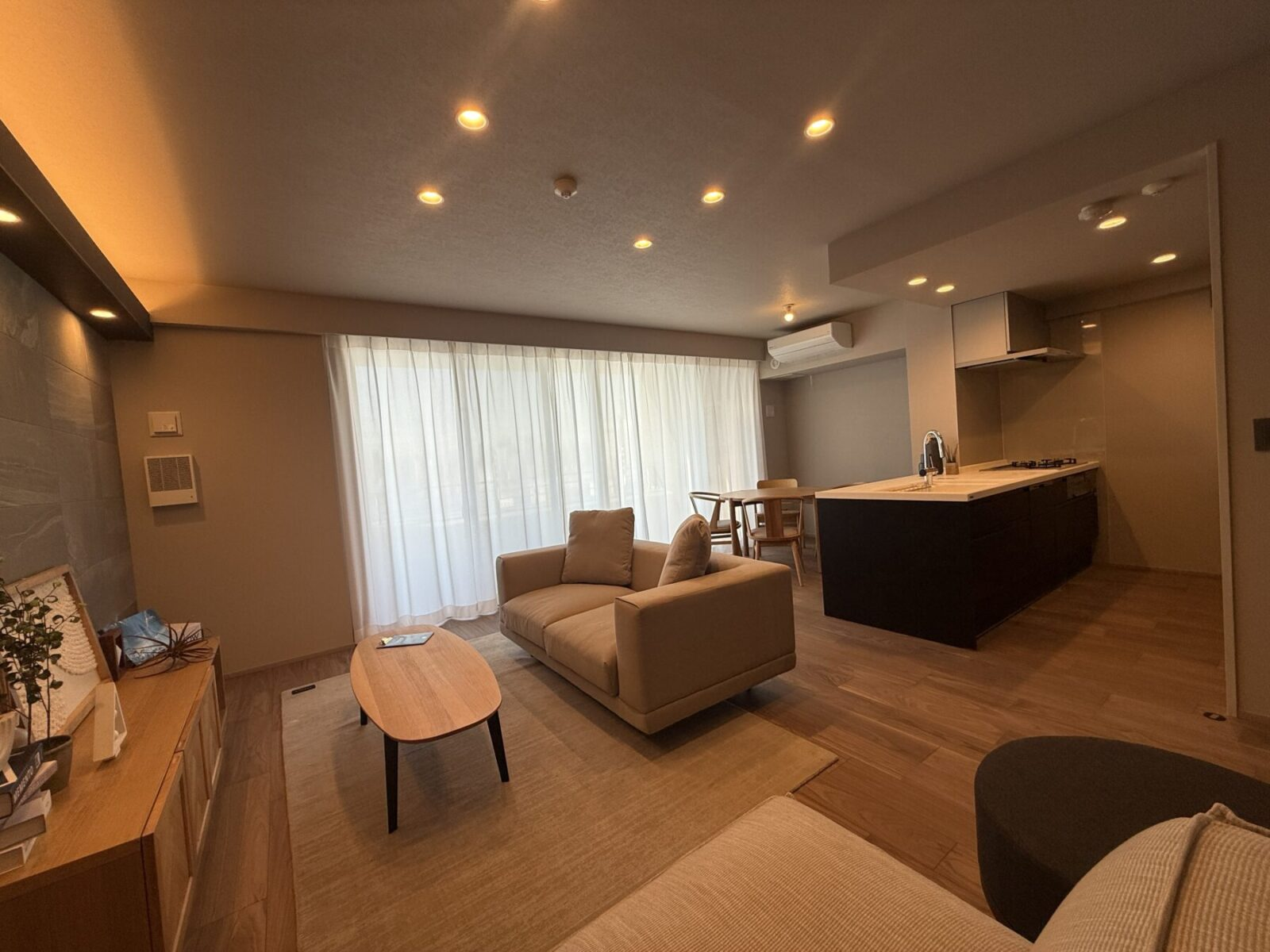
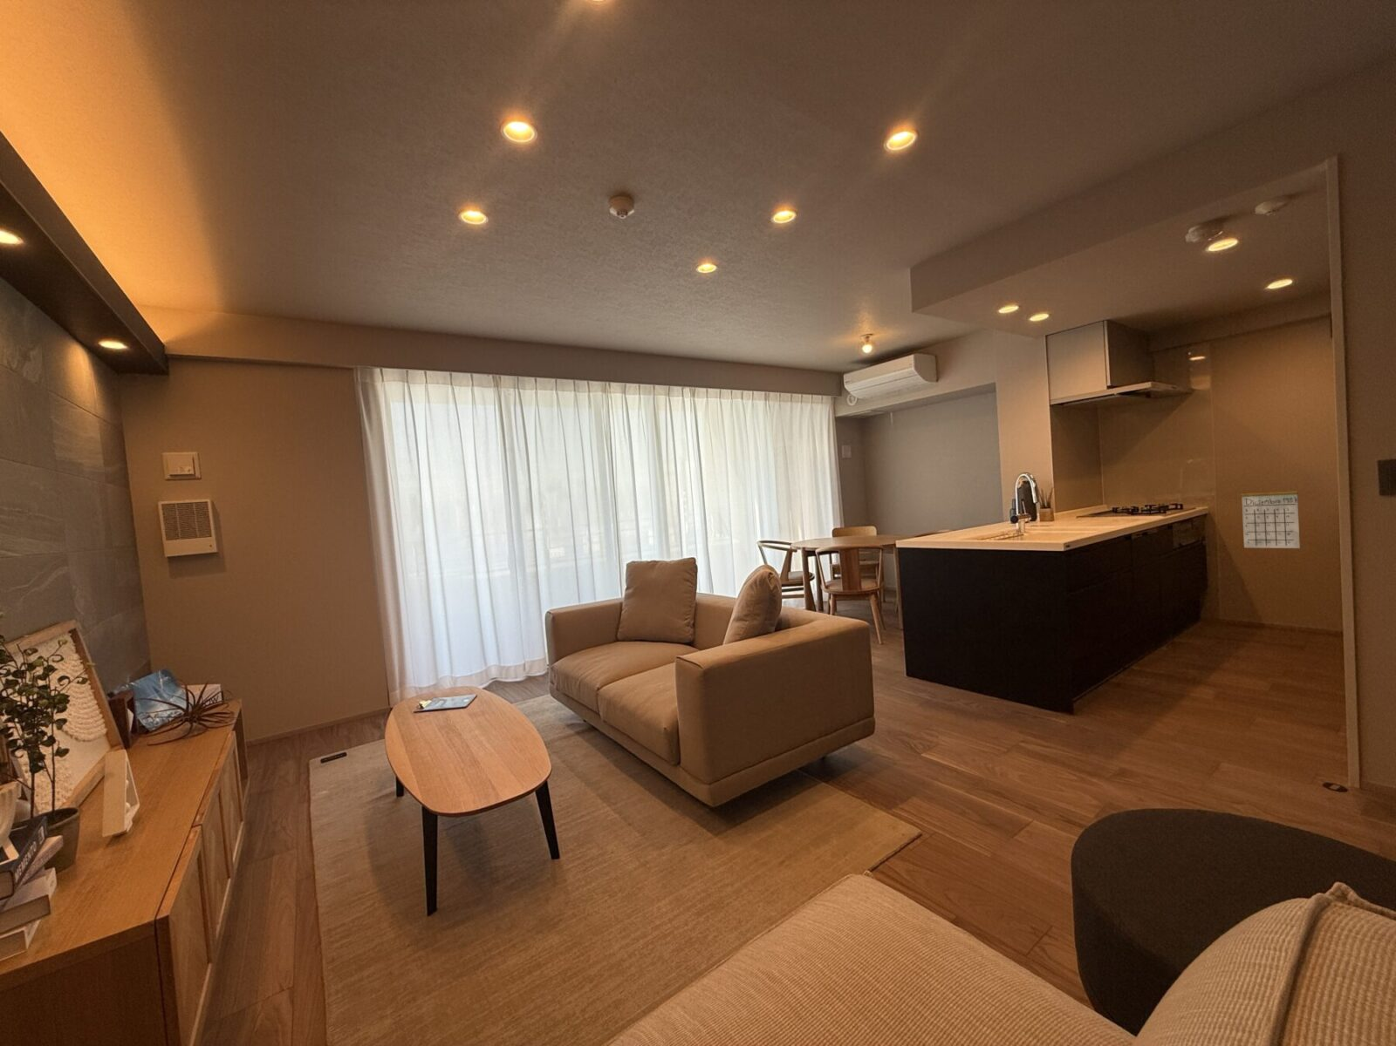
+ calendar [1240,478,1300,549]
